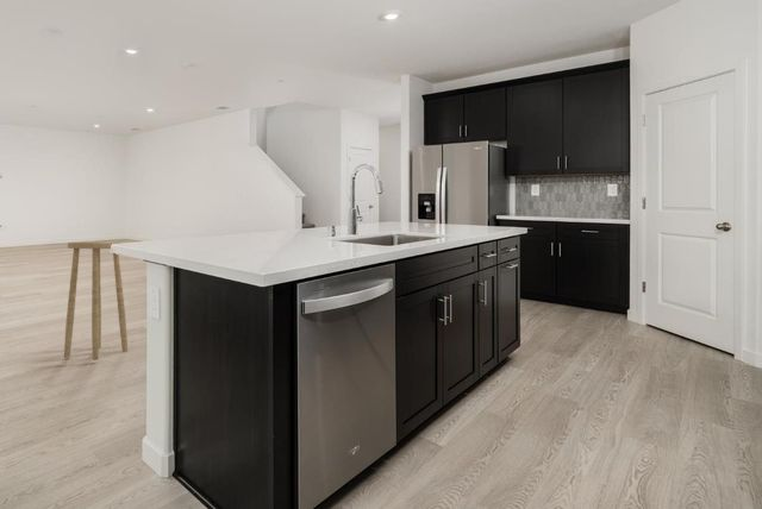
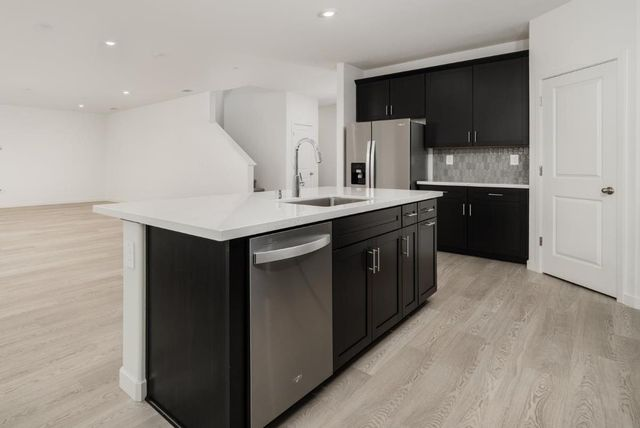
- stool [63,241,129,362]
